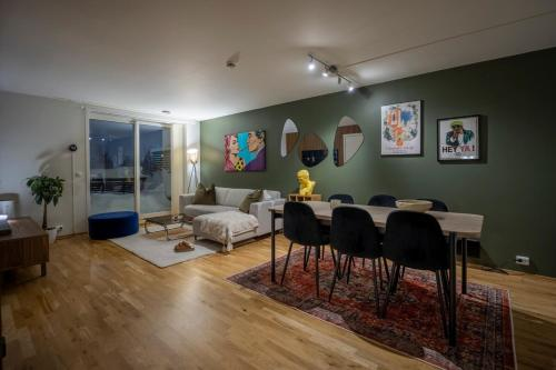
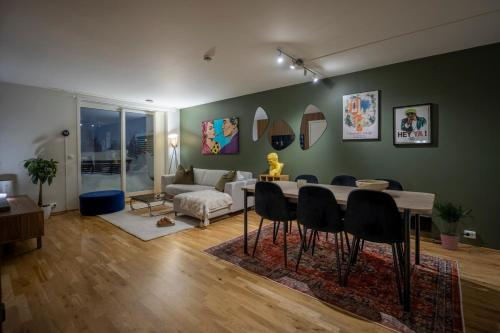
+ potted plant [433,200,475,251]
